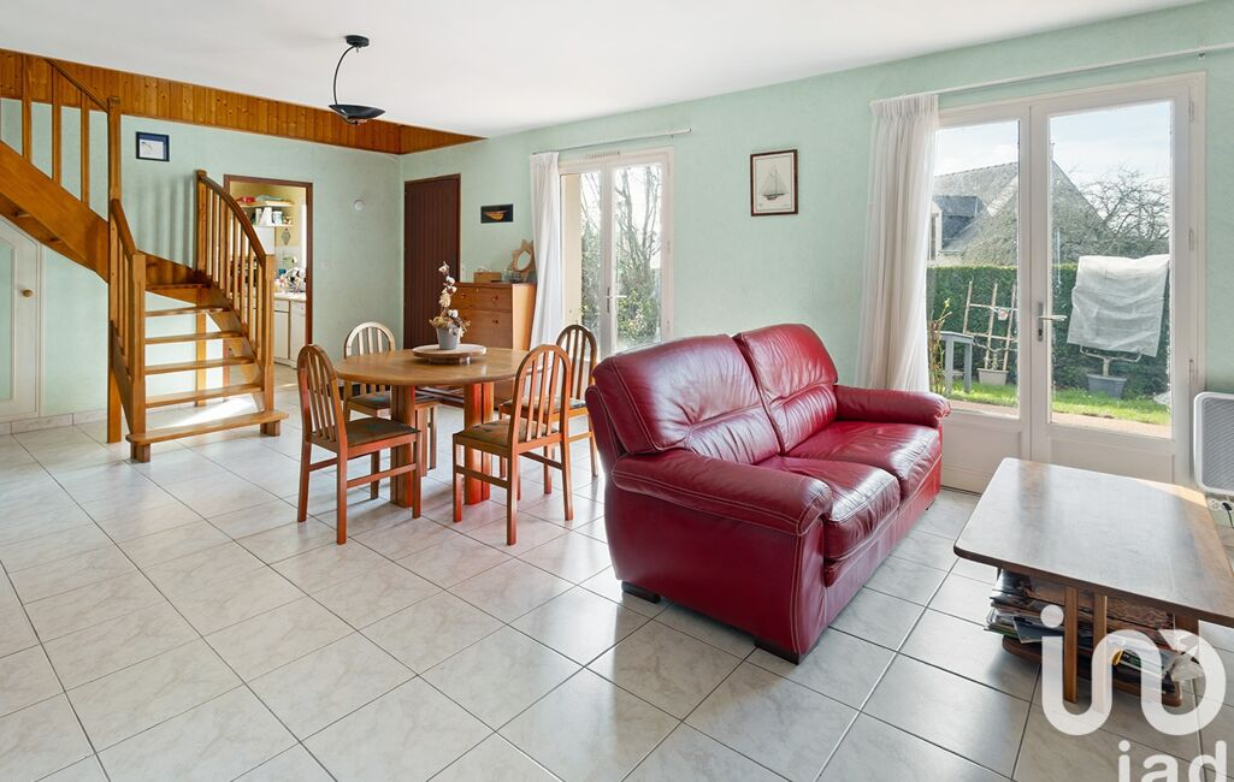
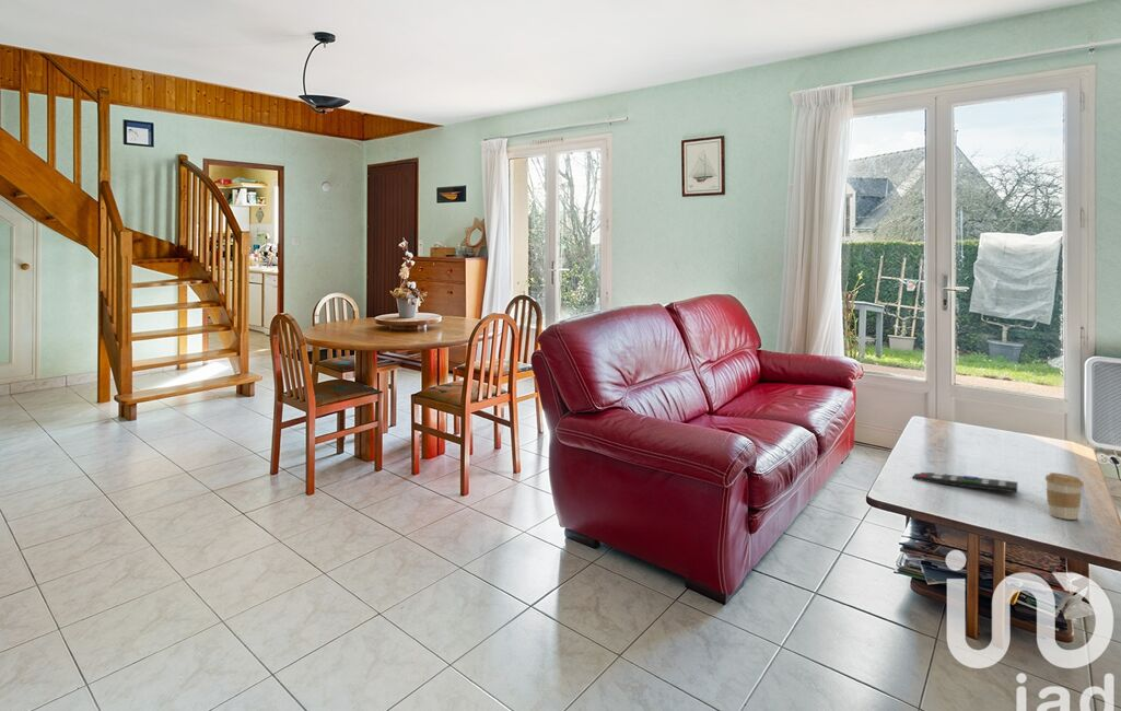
+ remote control [912,471,1018,493]
+ coffee cup [1044,471,1085,521]
